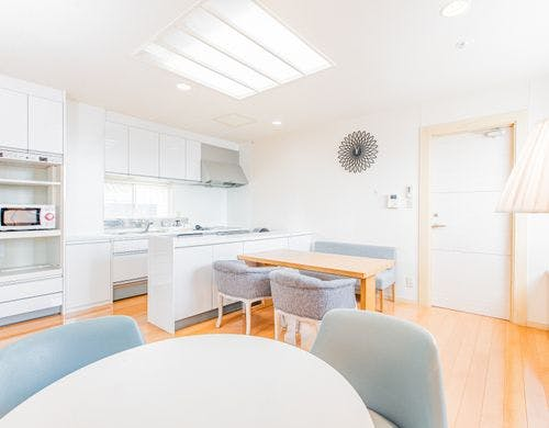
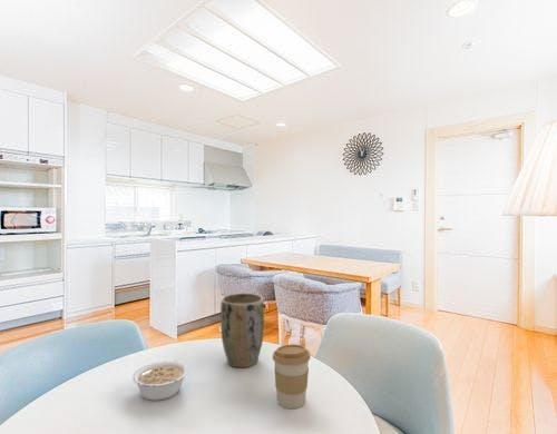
+ legume [131,359,189,402]
+ plant pot [219,292,265,368]
+ coffee cup [272,344,312,410]
